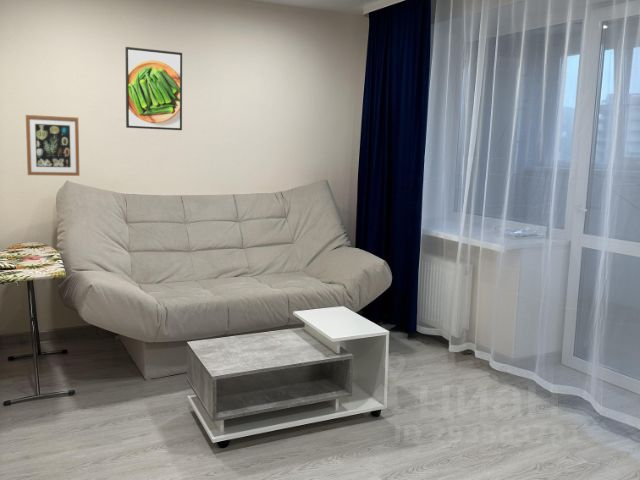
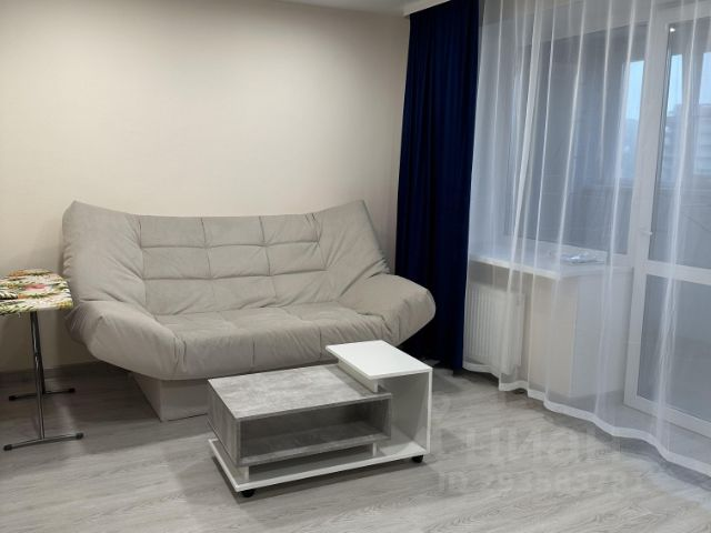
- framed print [124,46,183,131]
- wall art [25,114,80,177]
